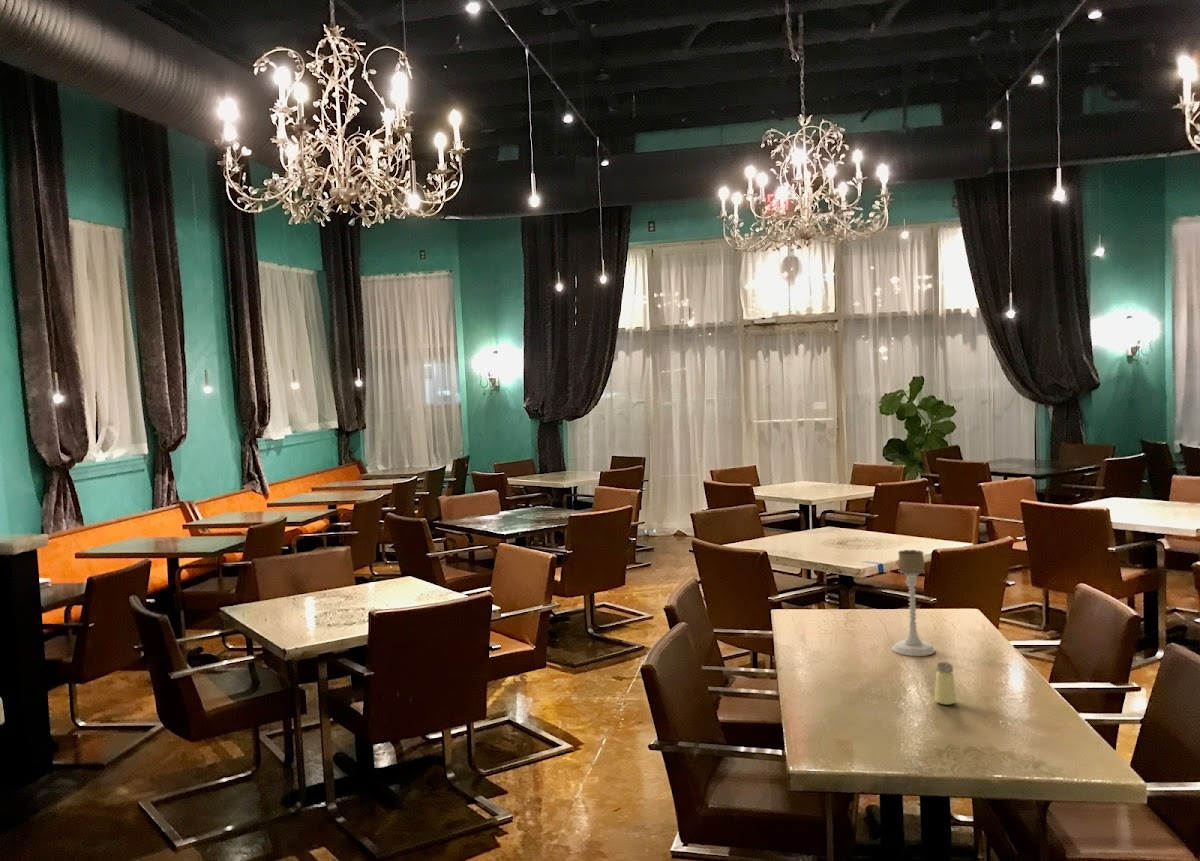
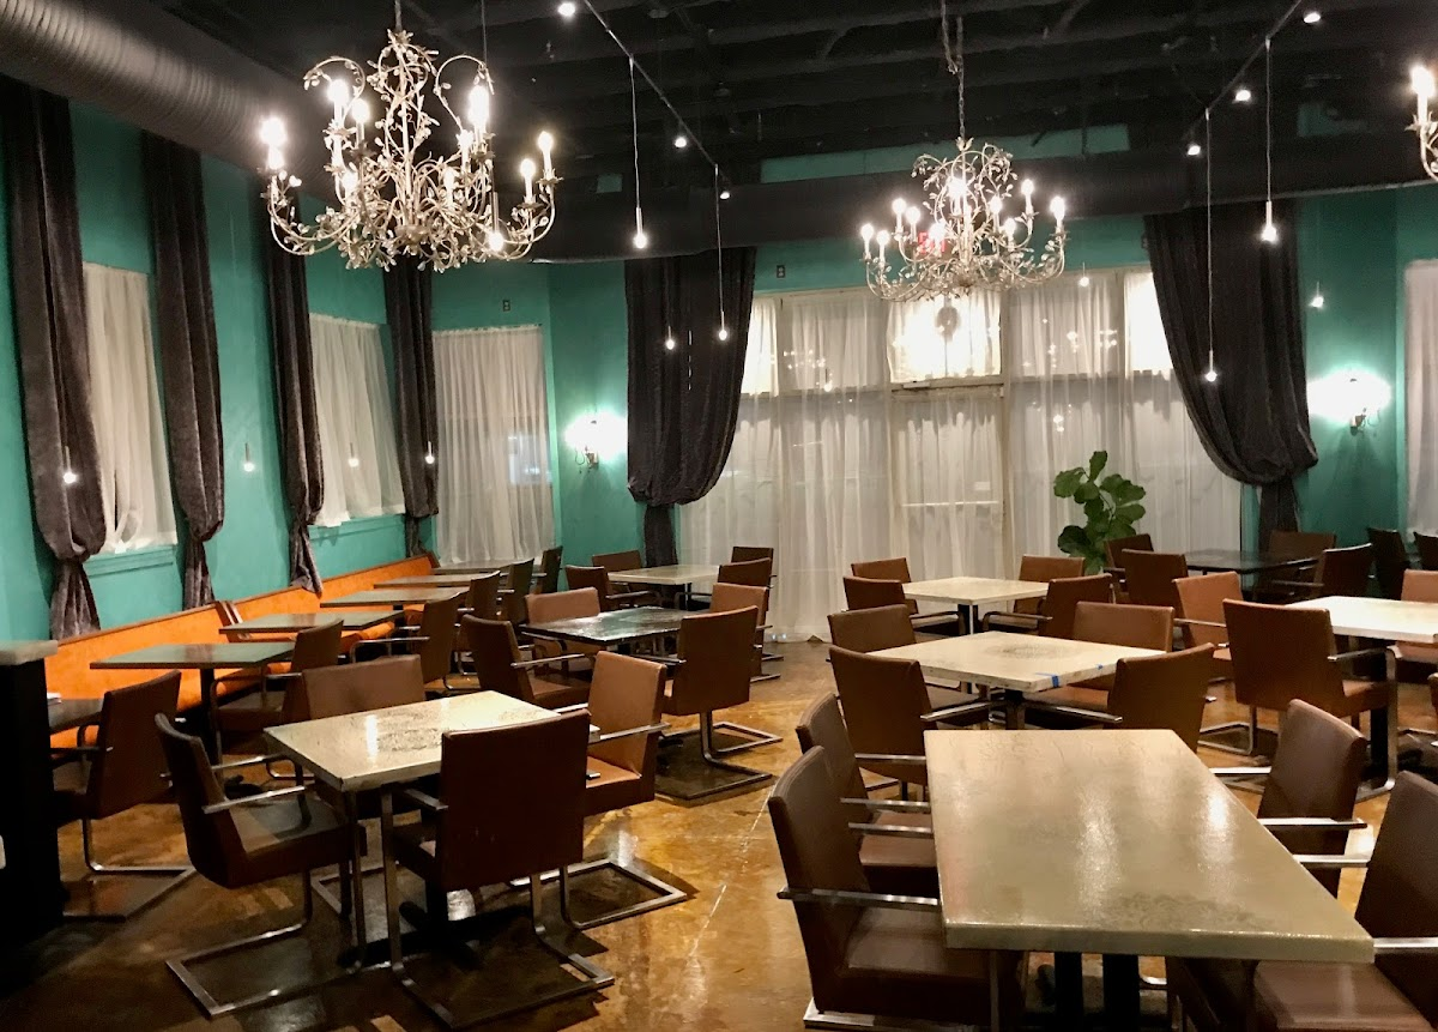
- saltshaker [934,661,957,706]
- candle holder [891,549,936,657]
